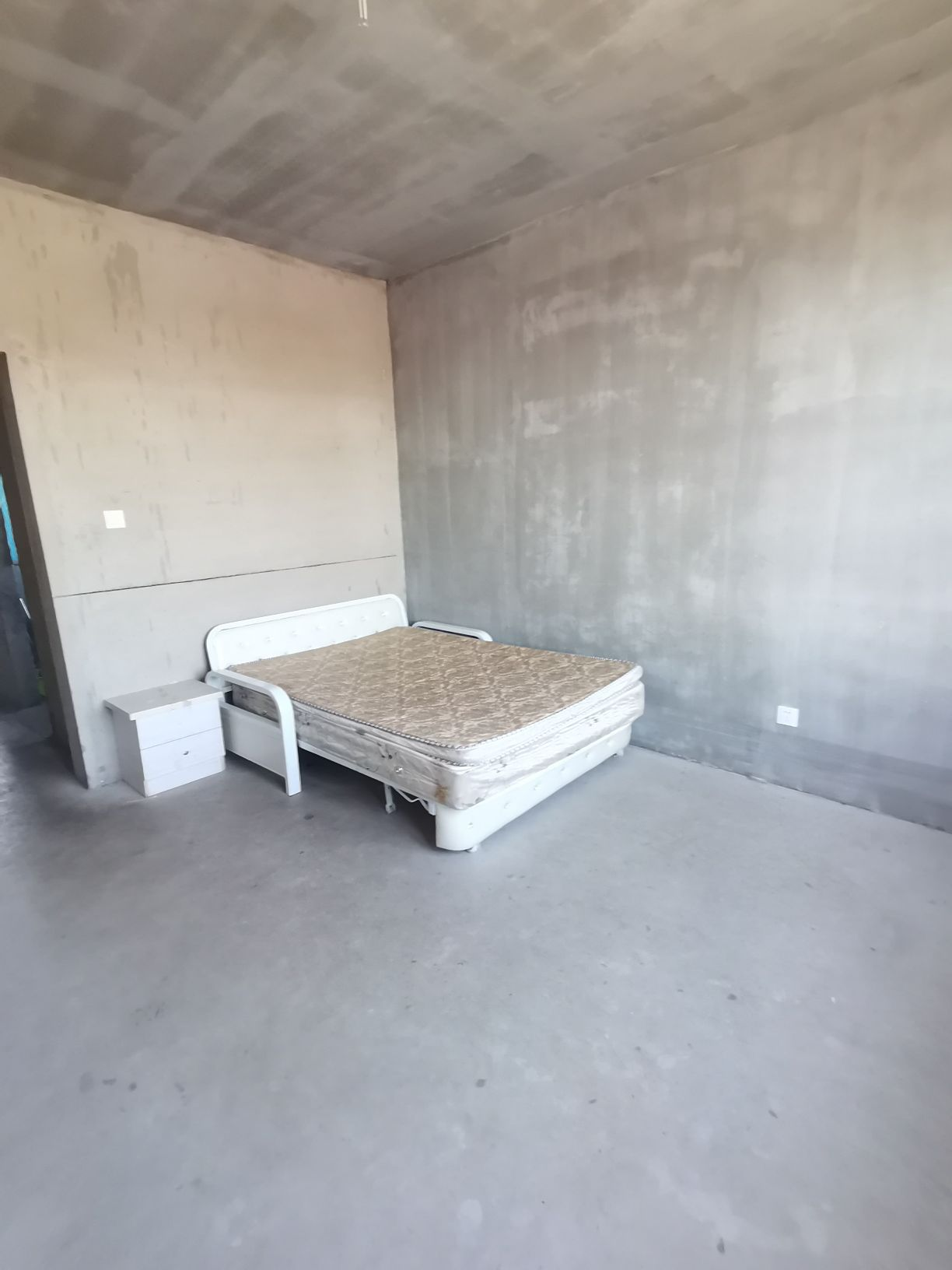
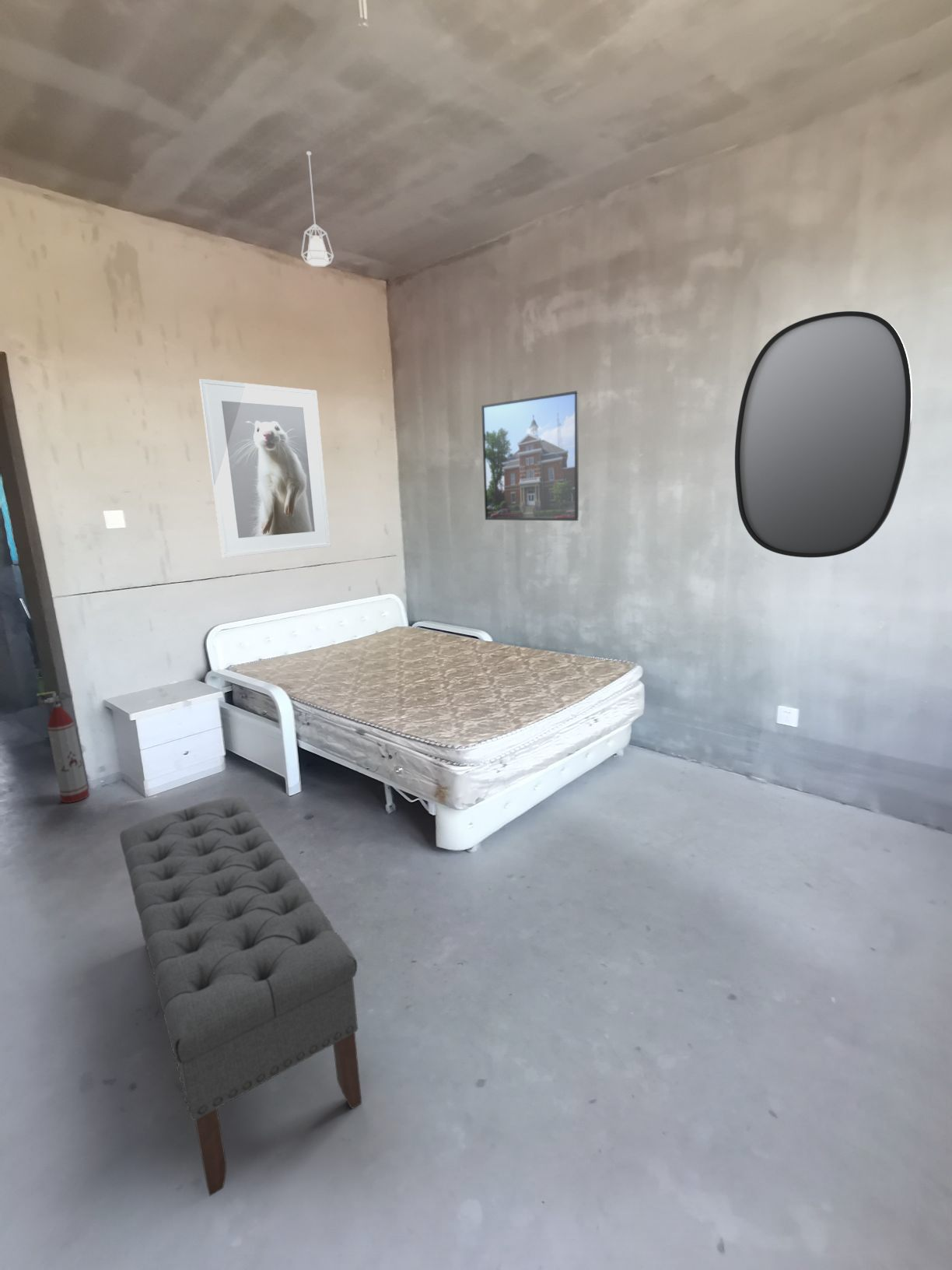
+ bench [119,795,362,1197]
+ fire extinguisher [36,690,90,804]
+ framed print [198,378,331,559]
+ pendant lamp [300,150,334,268]
+ home mirror [734,310,913,558]
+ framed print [481,390,579,521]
